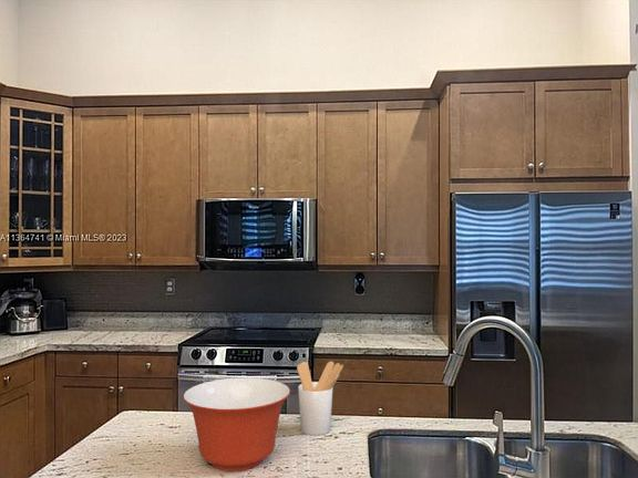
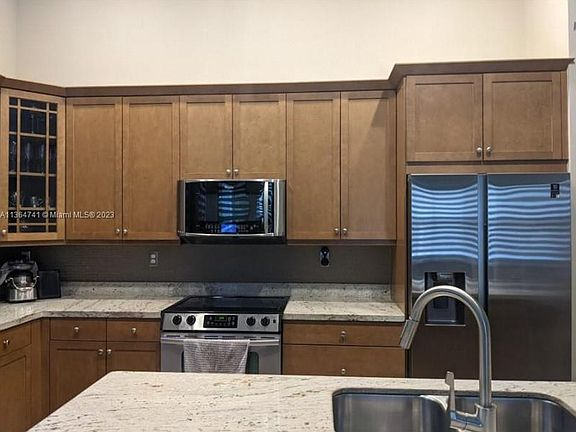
- mixing bowl [182,376,291,471]
- utensil holder [296,361,344,436]
